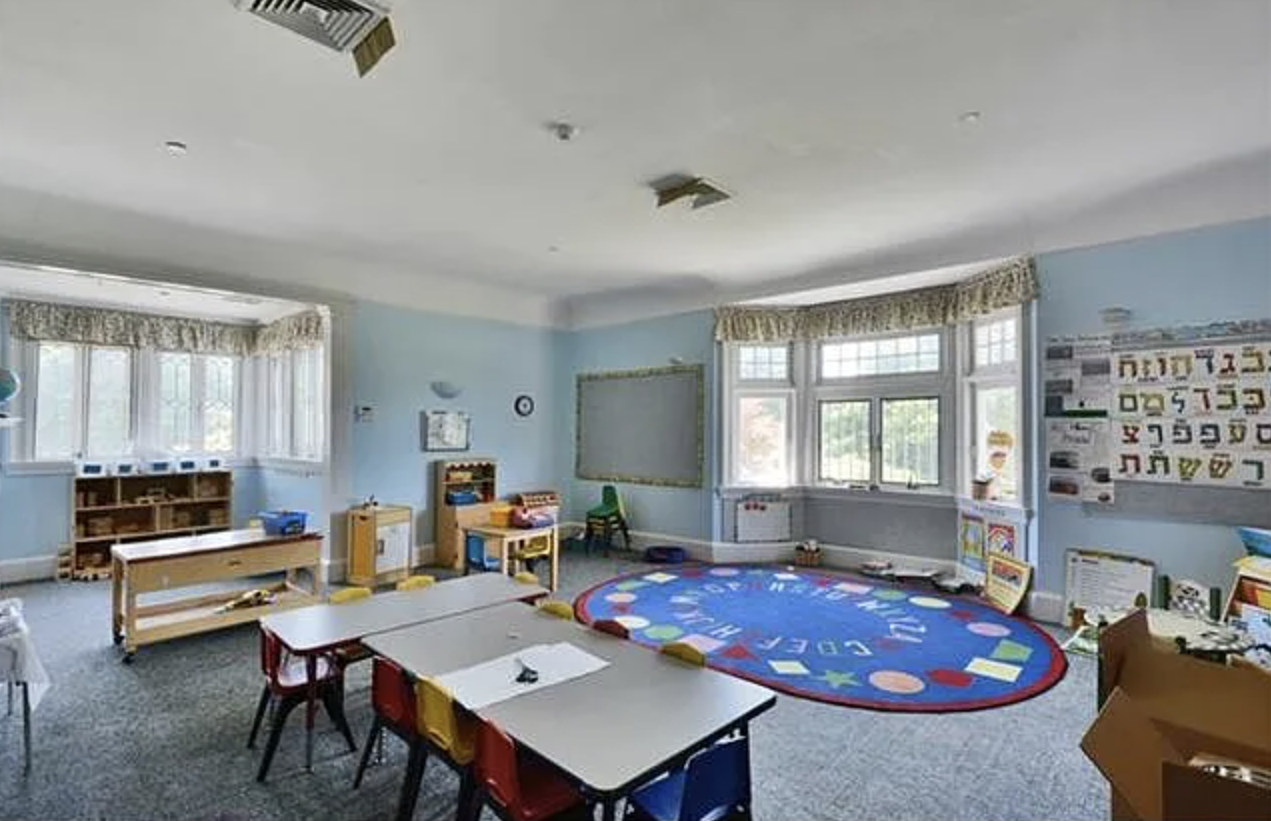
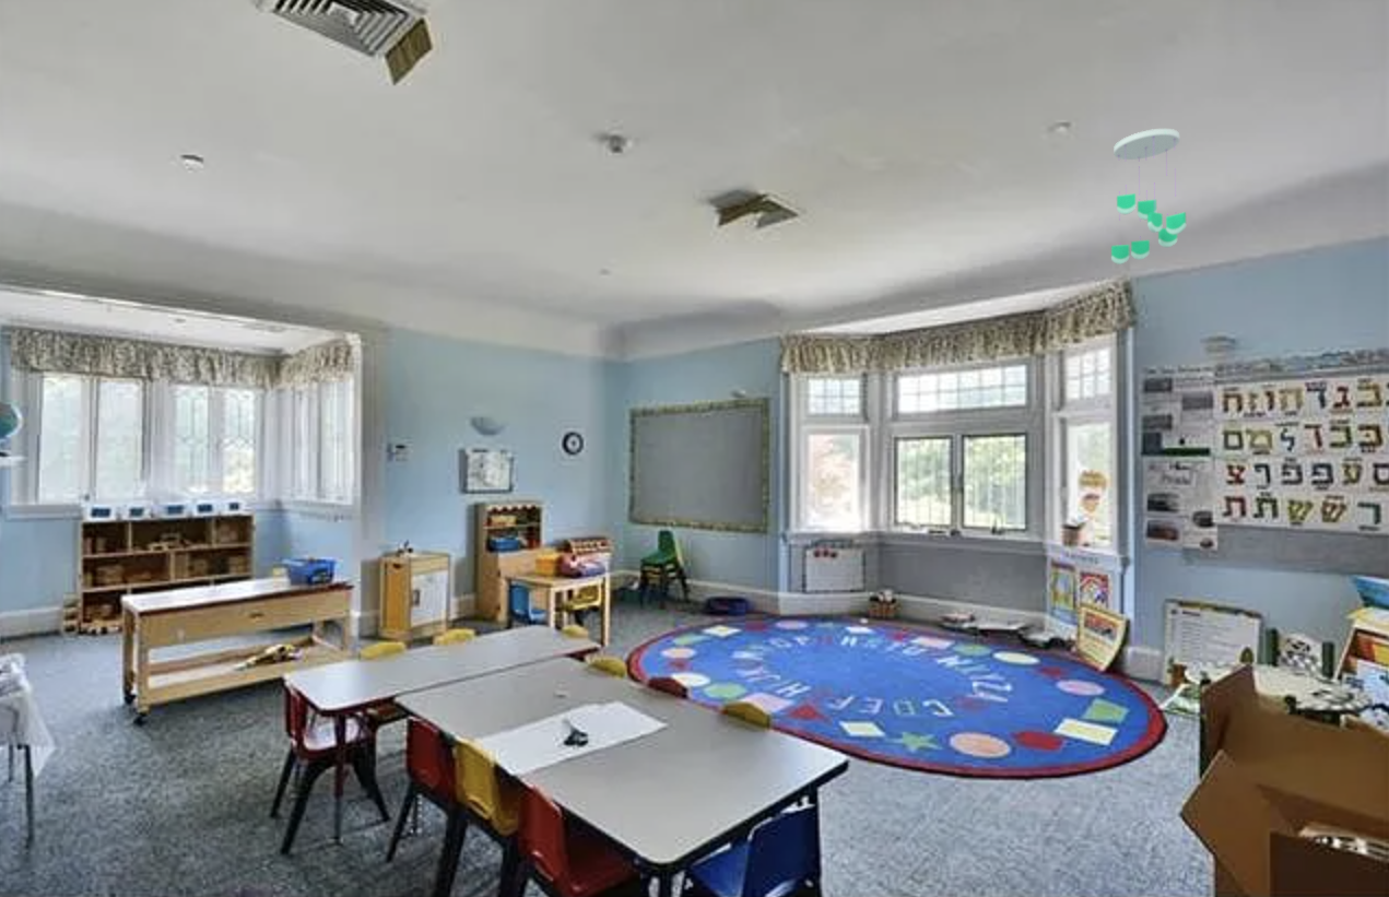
+ ceiling mobile [1110,128,1187,265]
